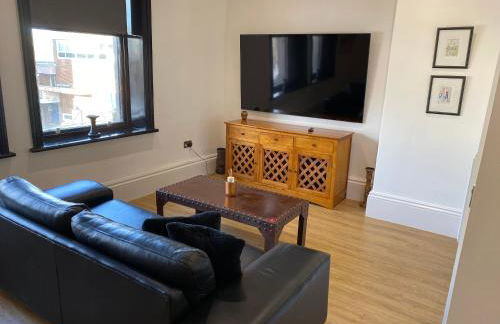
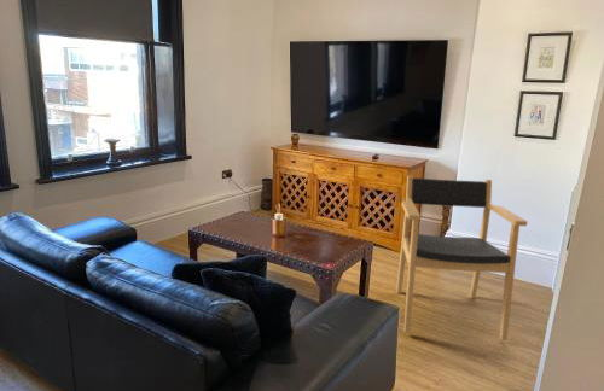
+ armchair [395,174,528,342]
